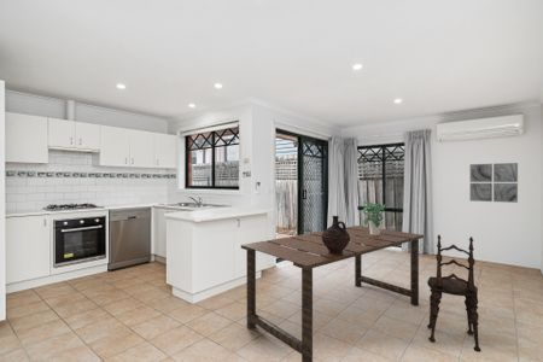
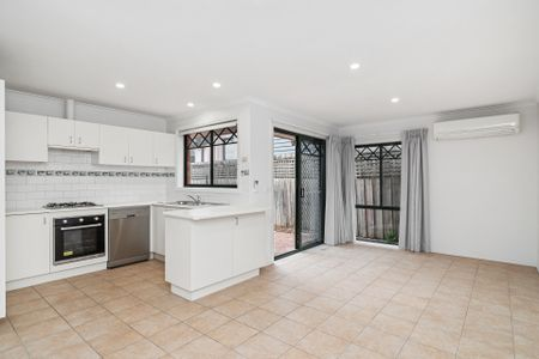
- dining chair [426,234,483,354]
- ceramic jug [321,215,350,255]
- potted plant [361,200,386,235]
- wall art [469,162,519,204]
- dining table [240,224,425,362]
